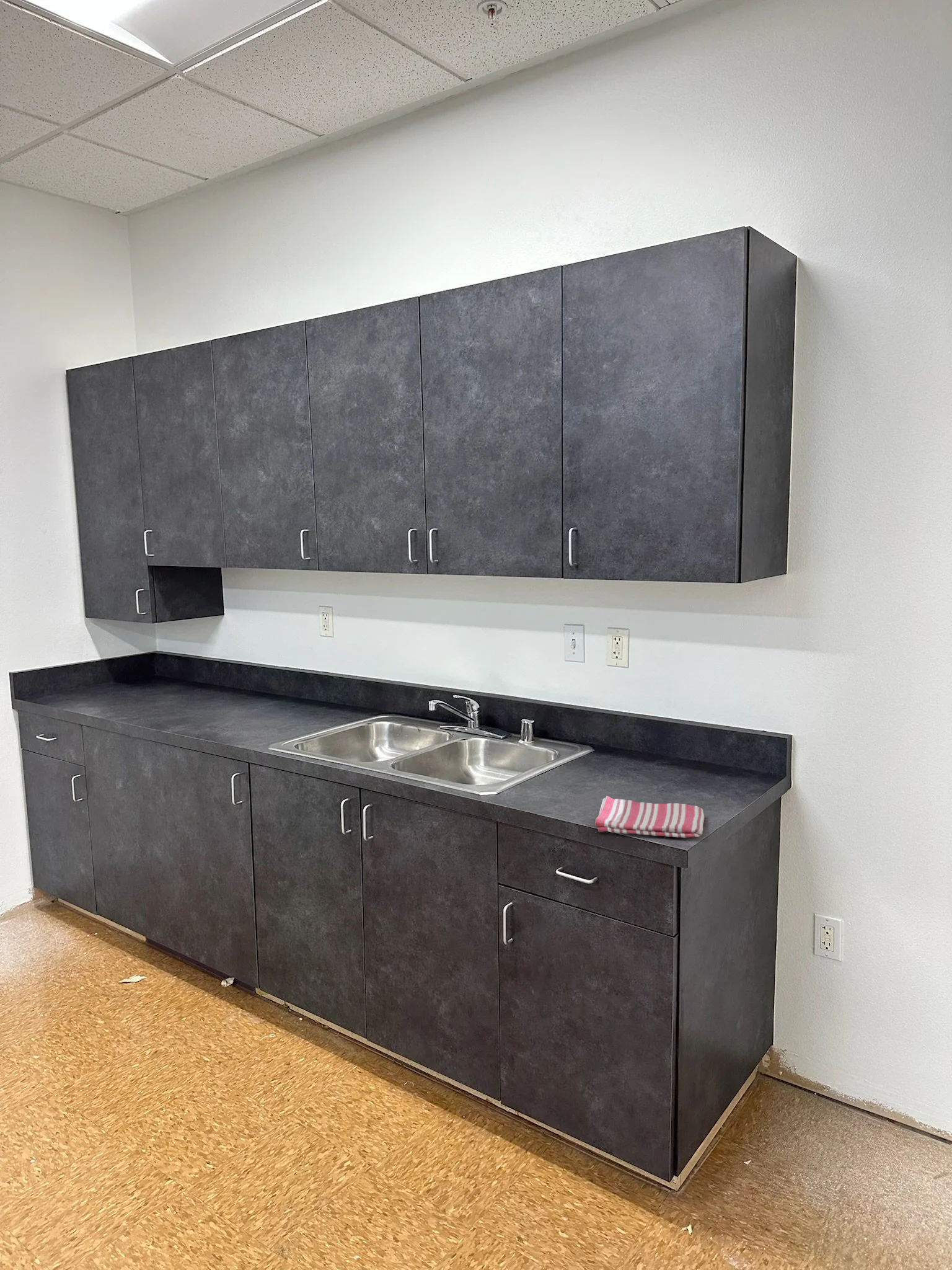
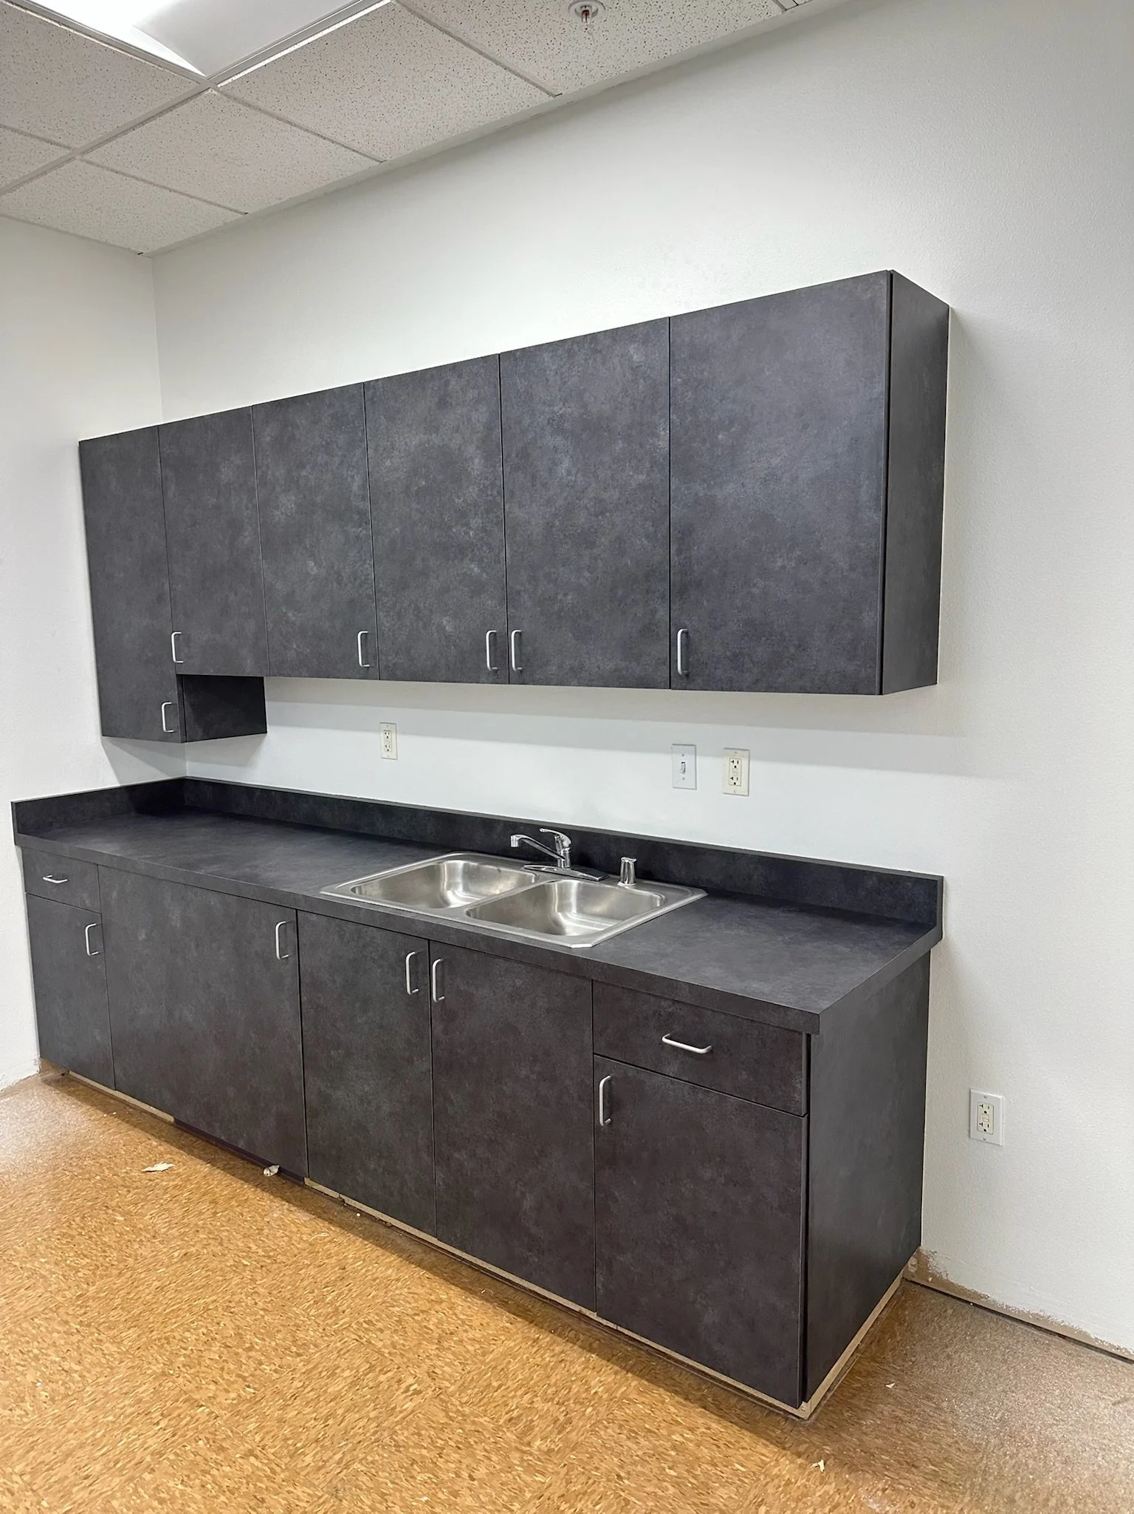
- dish towel [594,796,705,838]
